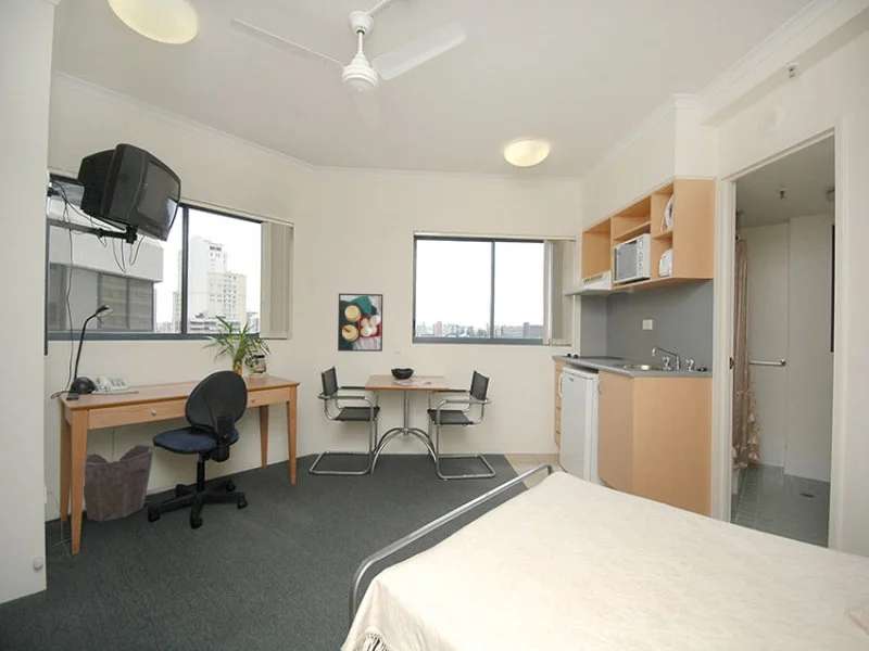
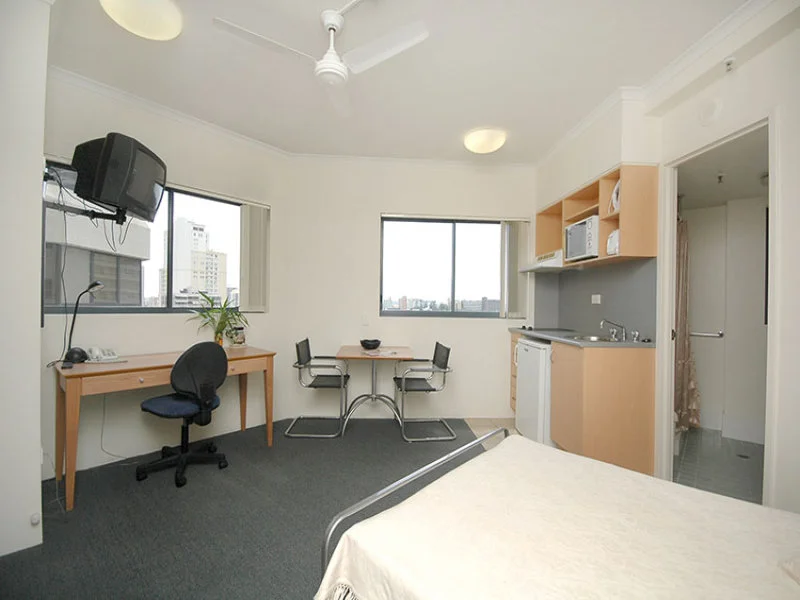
- waste bin [83,444,155,523]
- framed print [337,292,383,353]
